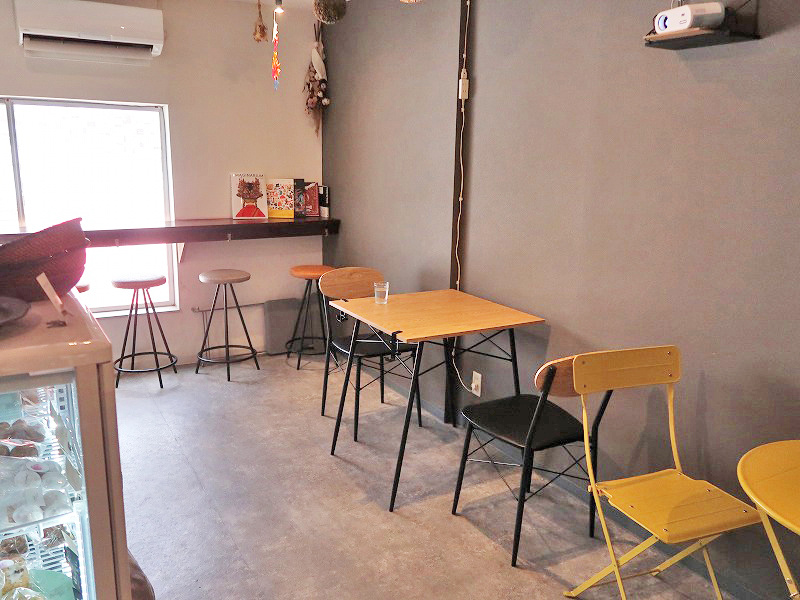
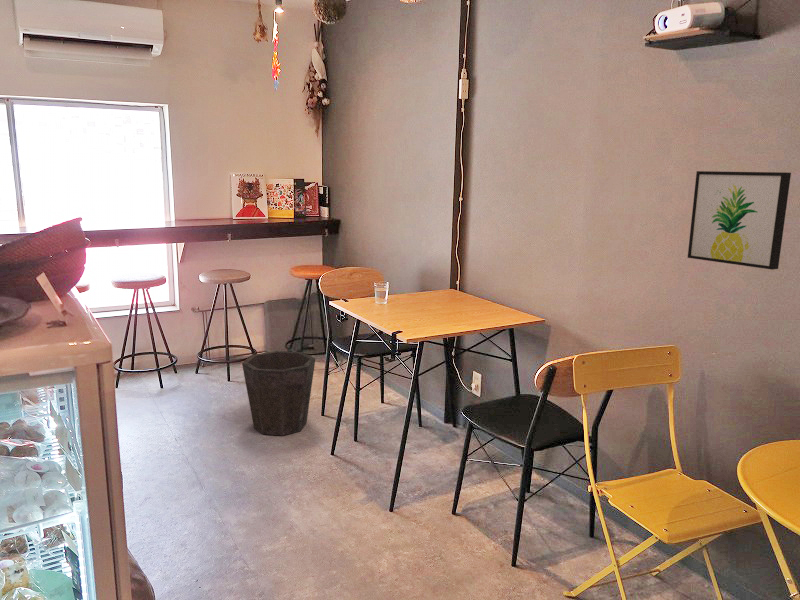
+ waste bin [241,350,316,437]
+ wall art [687,170,792,271]
